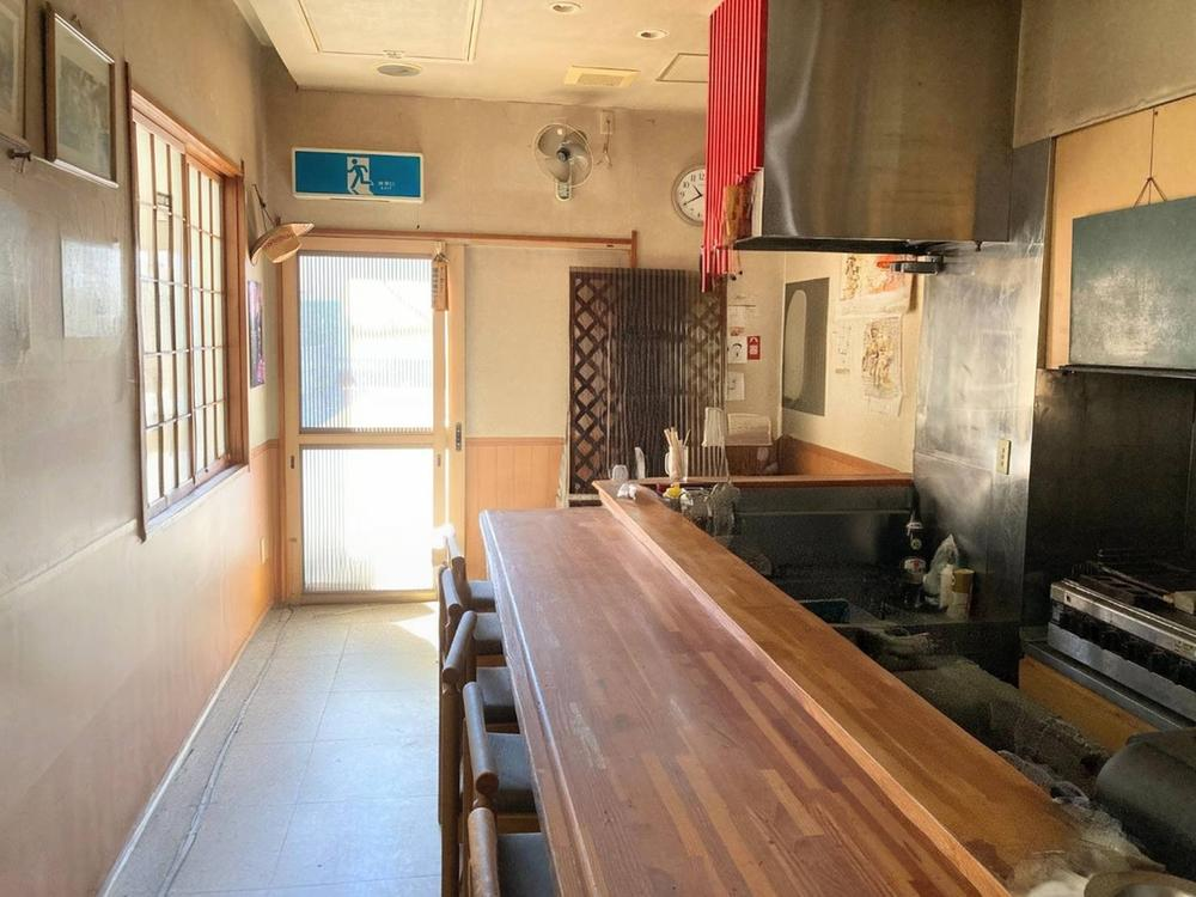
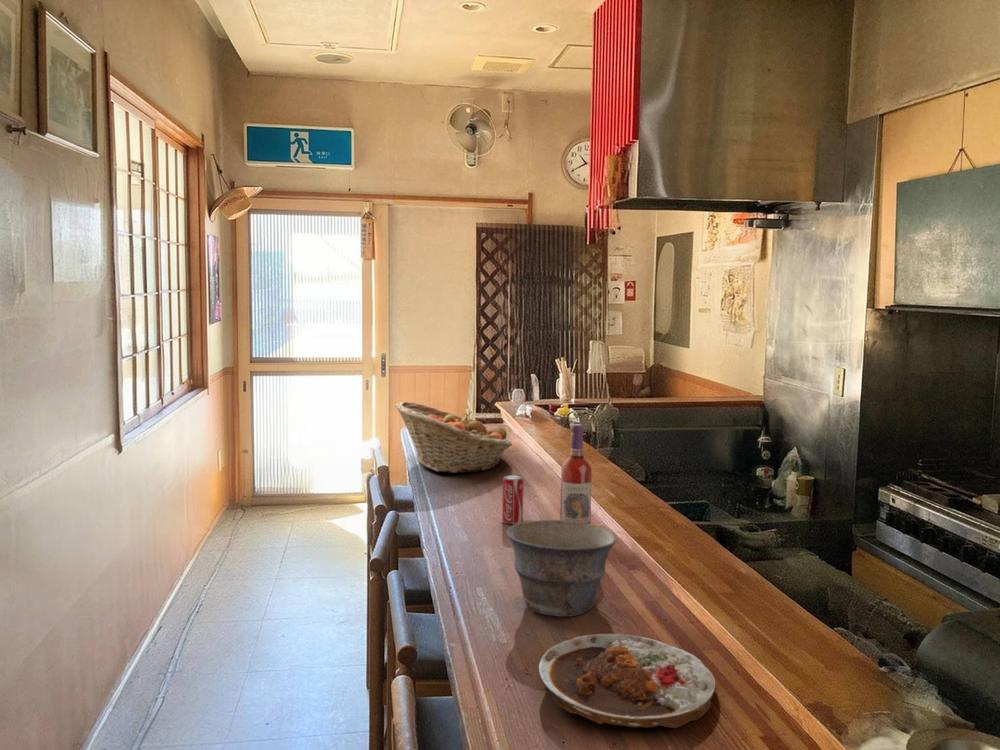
+ fruit basket [394,401,513,474]
+ bowl [506,519,617,618]
+ beverage can [501,475,525,525]
+ wine bottle [559,423,593,524]
+ plate [537,632,717,729]
